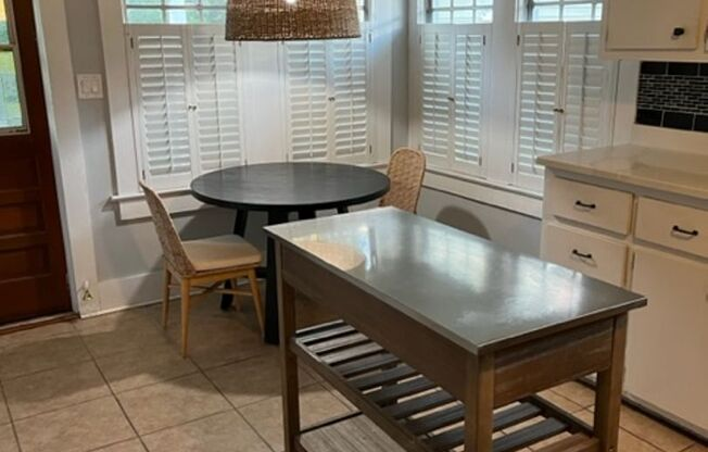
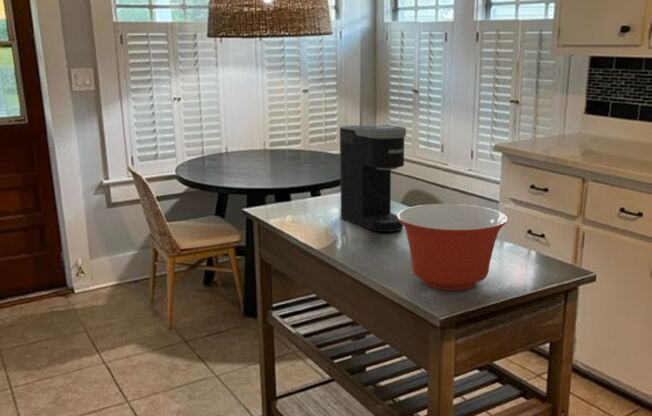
+ mixing bowl [397,203,509,291]
+ coffee maker [339,124,407,233]
